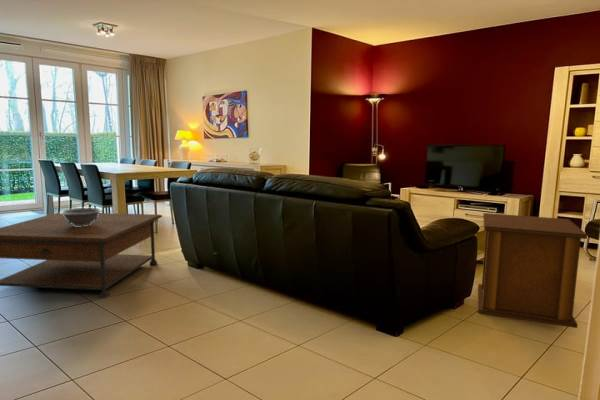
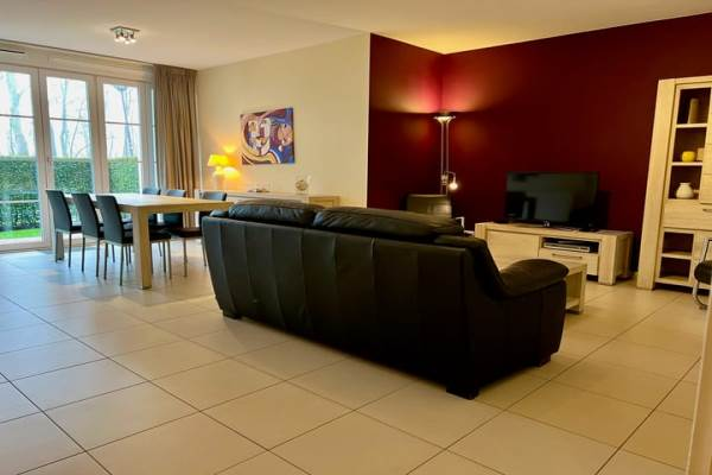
- side table [477,212,588,329]
- decorative bowl [59,207,104,227]
- coffee table [0,211,163,299]
